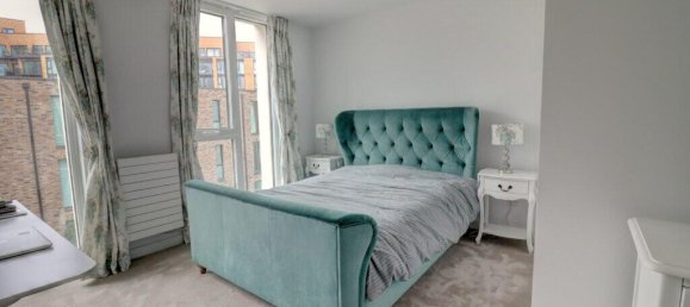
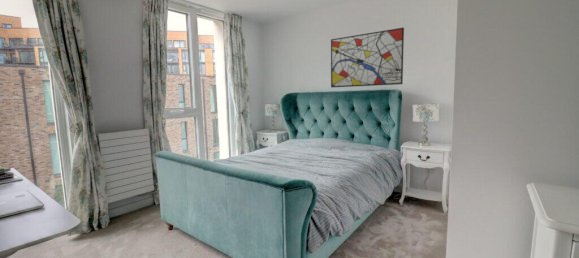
+ wall art [330,26,405,89]
